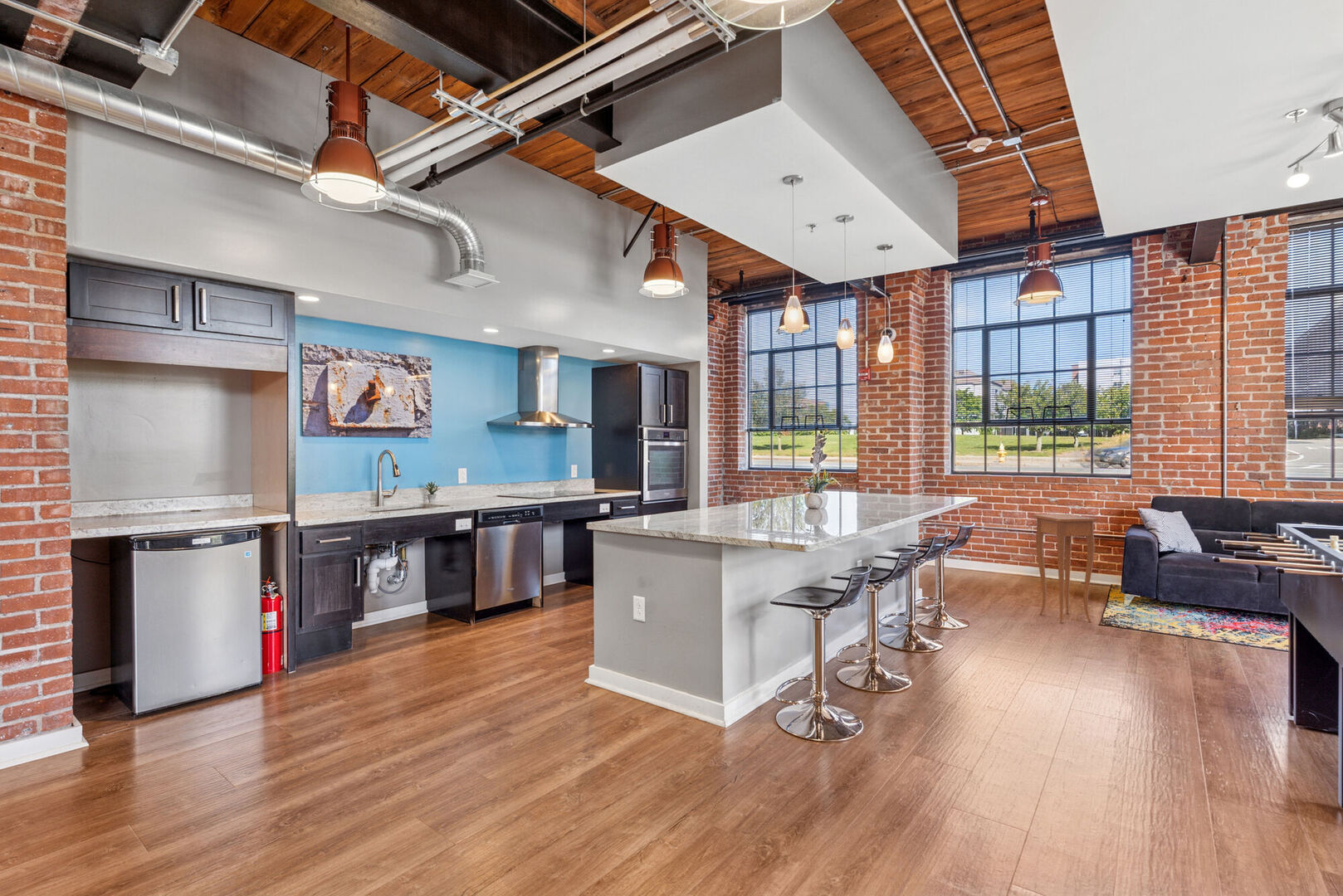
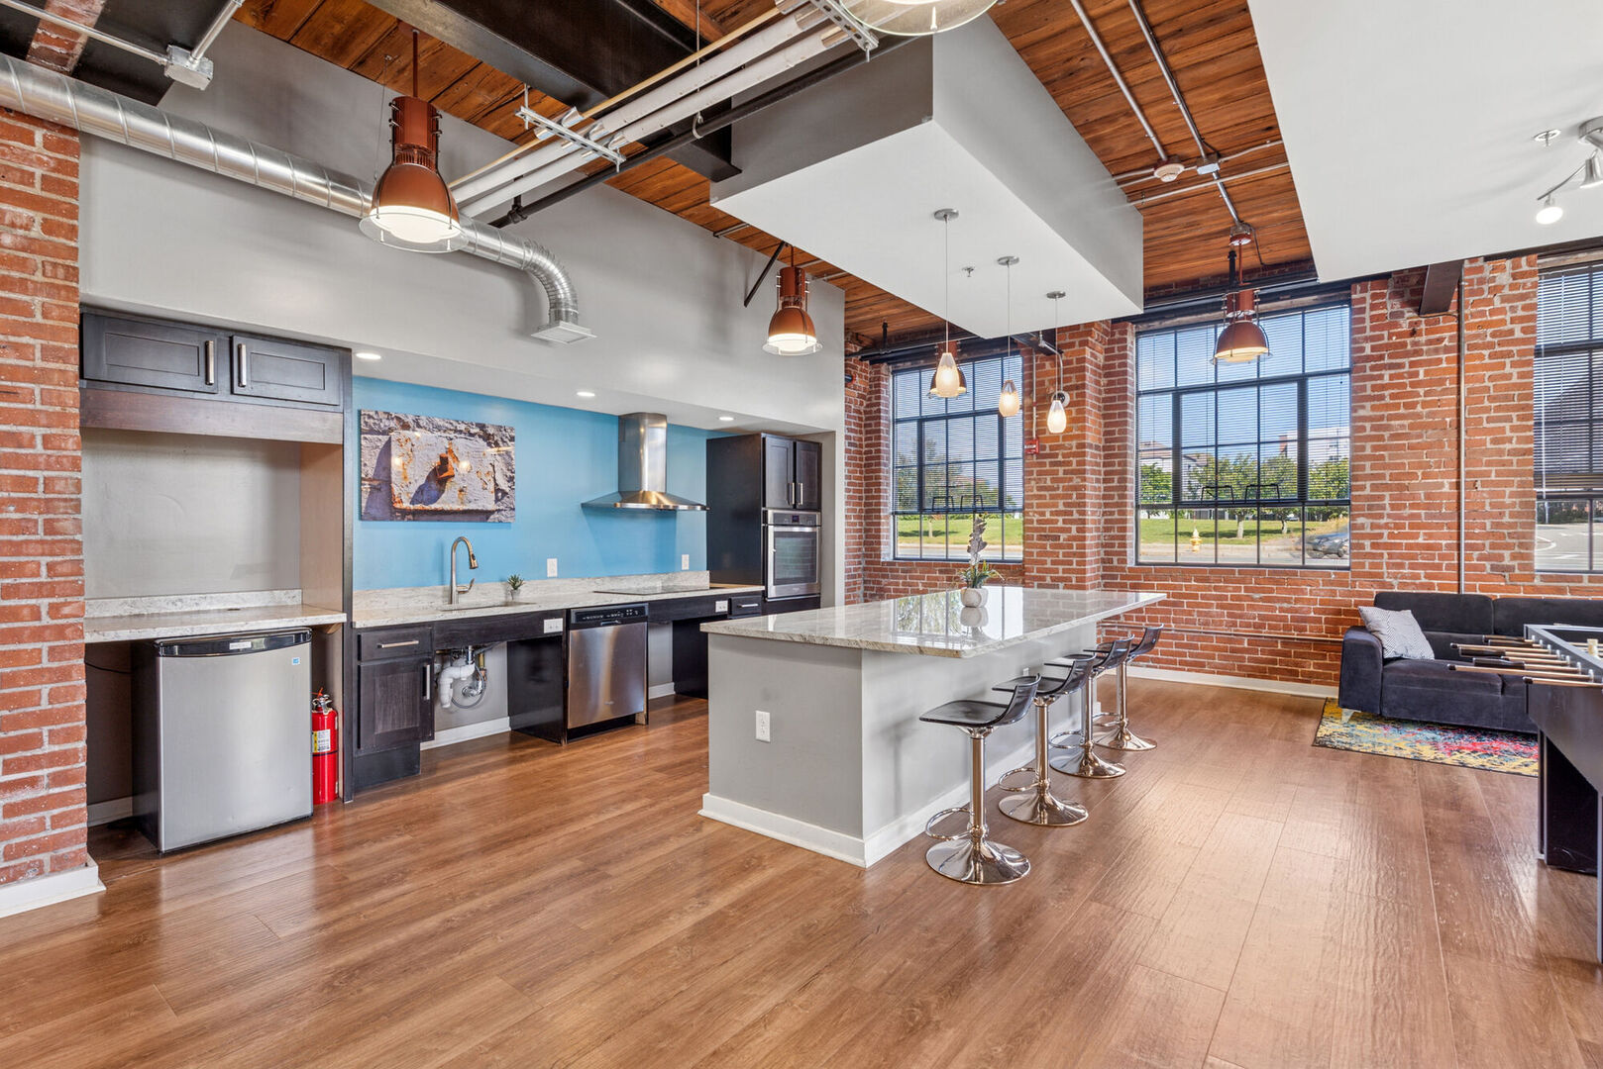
- side table [1033,514,1099,624]
